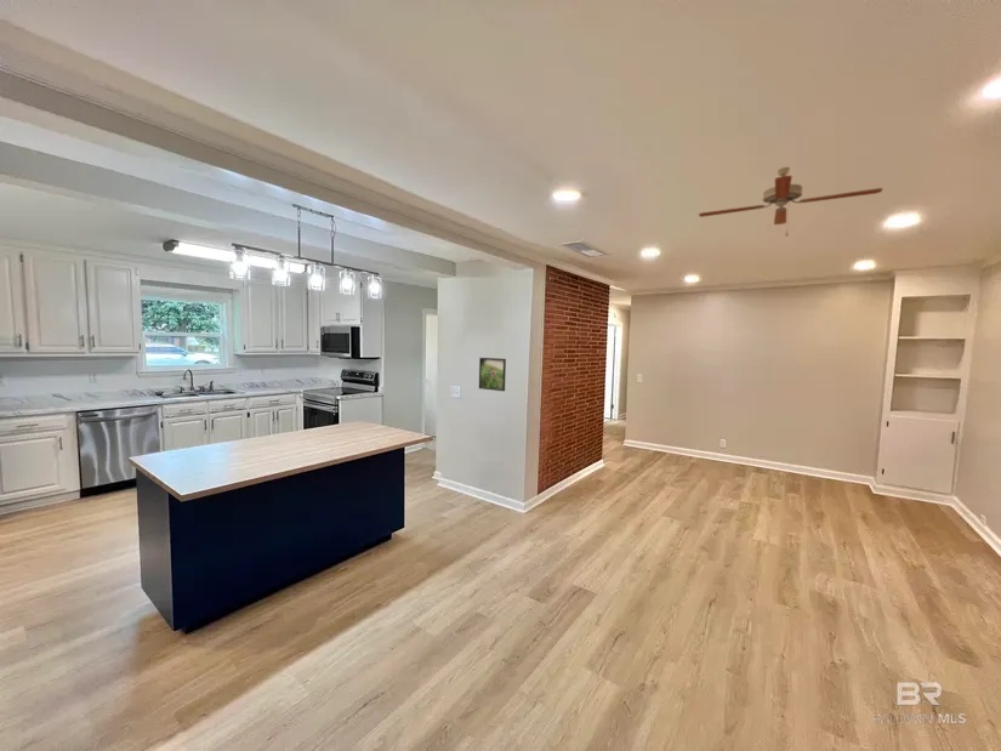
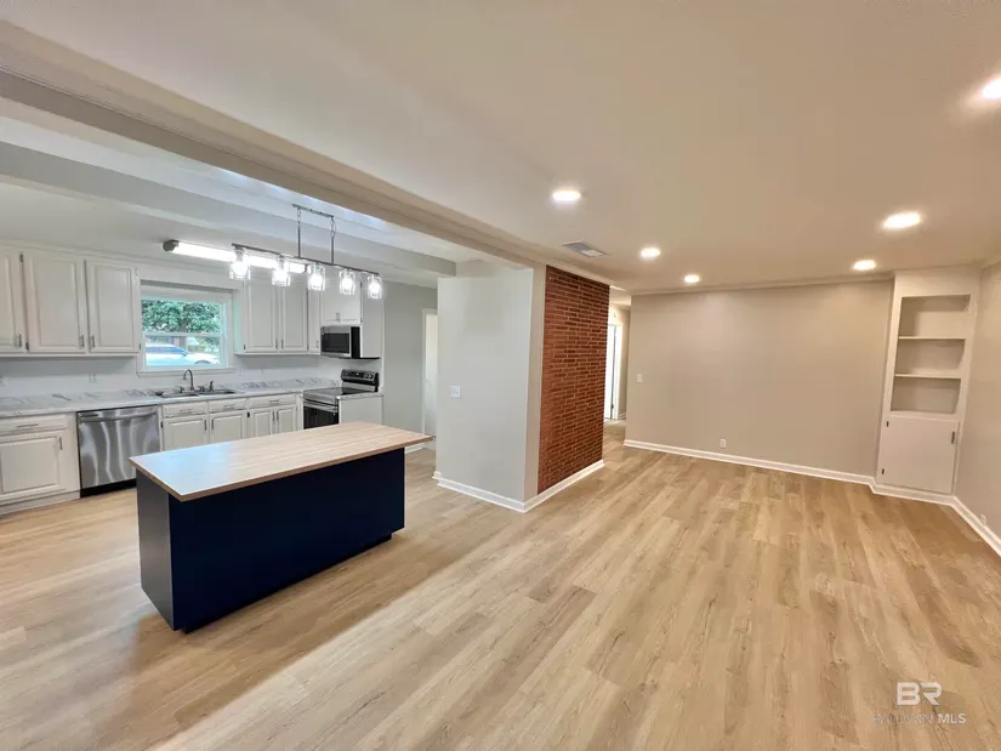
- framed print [478,357,507,392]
- ceiling fan [698,166,883,238]
